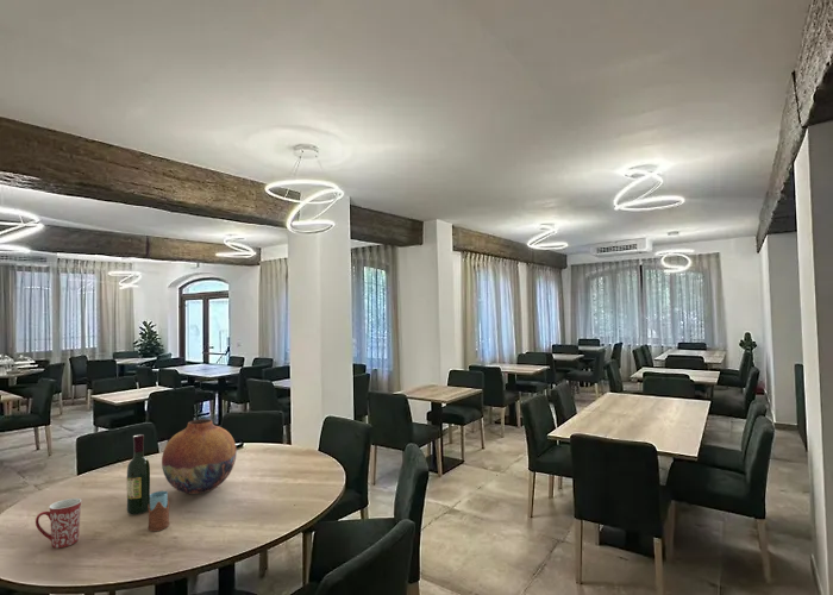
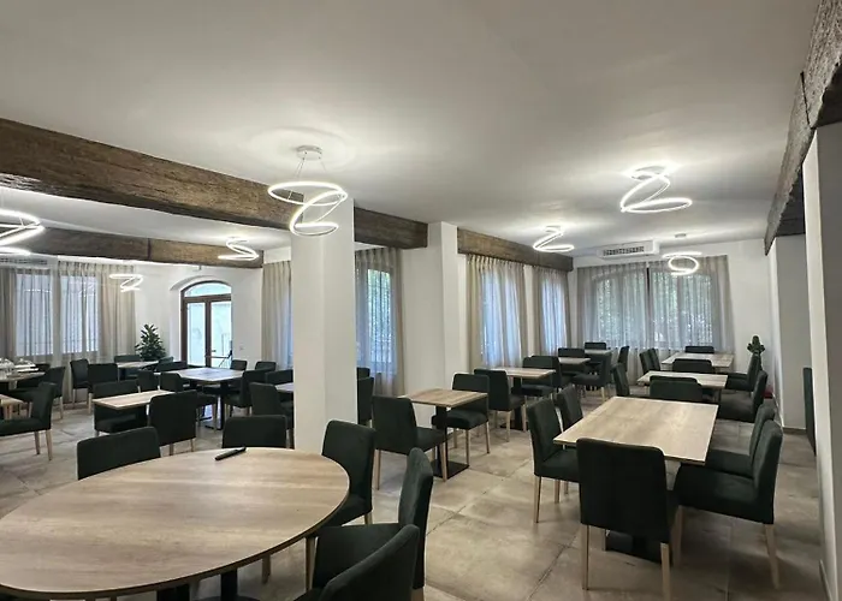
- mug [35,497,83,549]
- drinking glass [148,490,170,532]
- vase [161,418,238,496]
- wine bottle [126,433,151,516]
